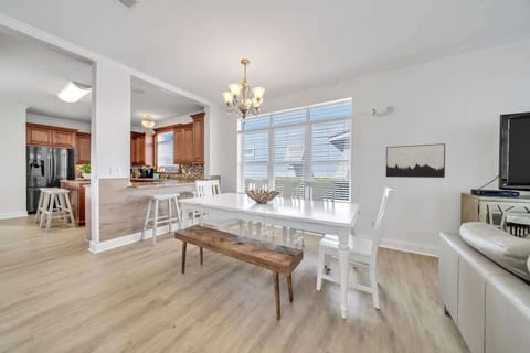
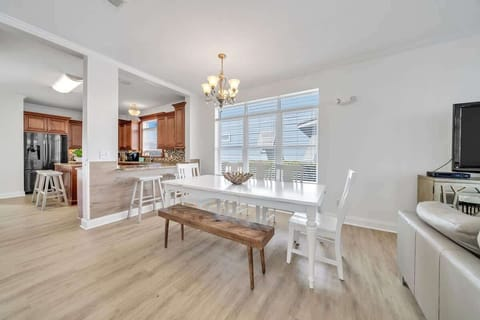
- wall art [385,142,446,179]
